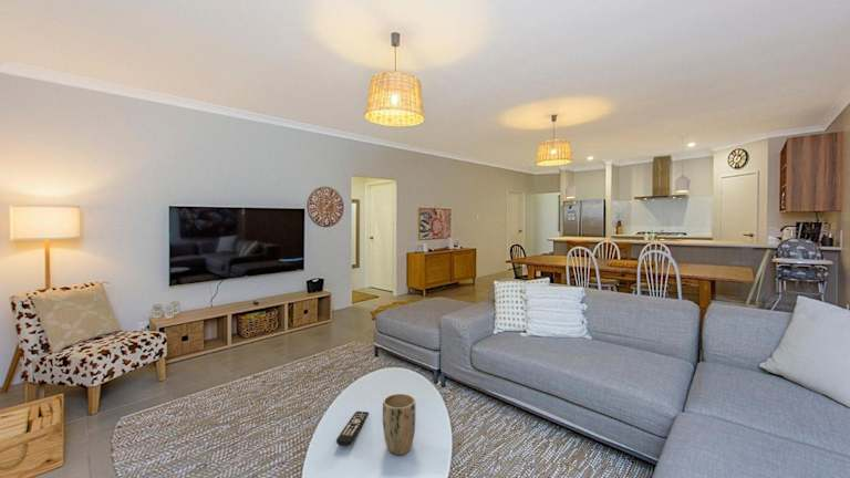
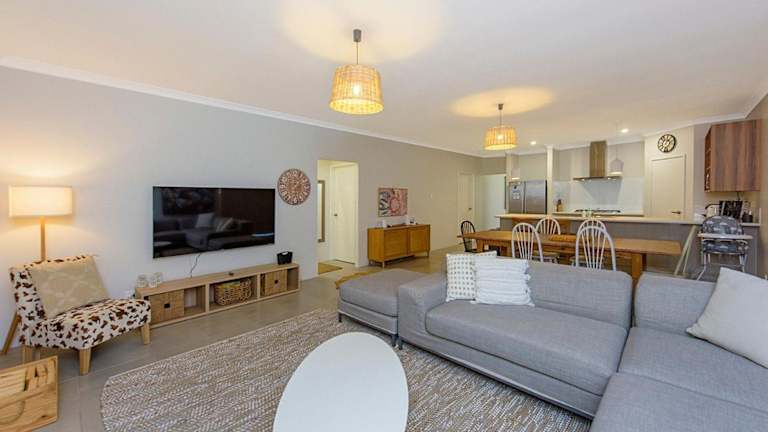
- remote control [335,411,370,447]
- plant pot [382,393,416,456]
